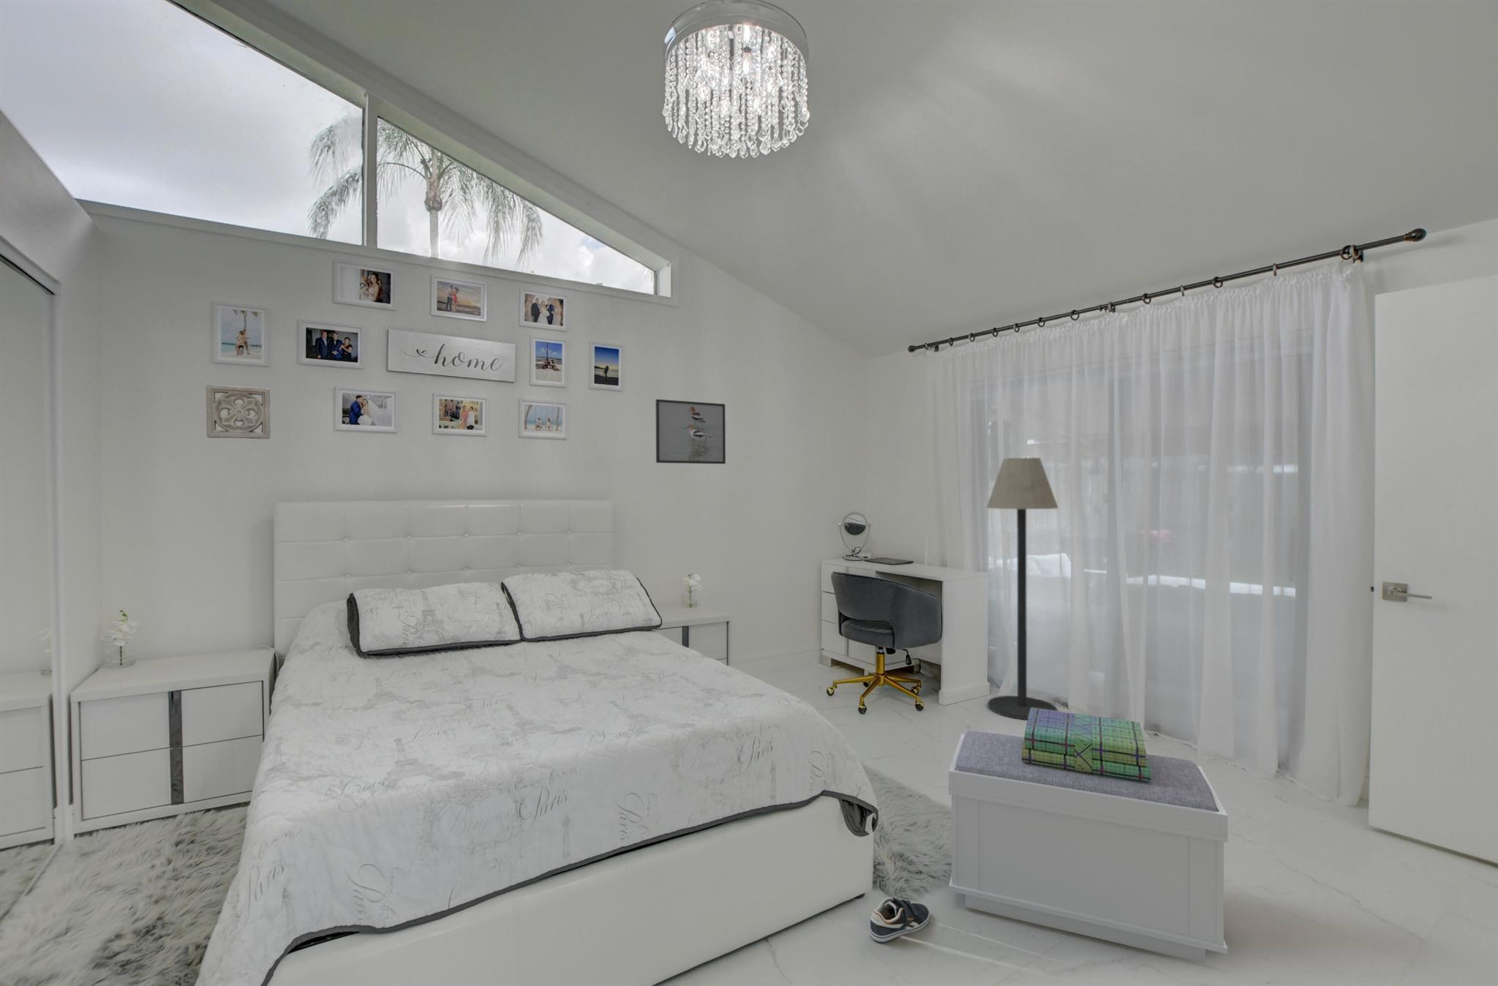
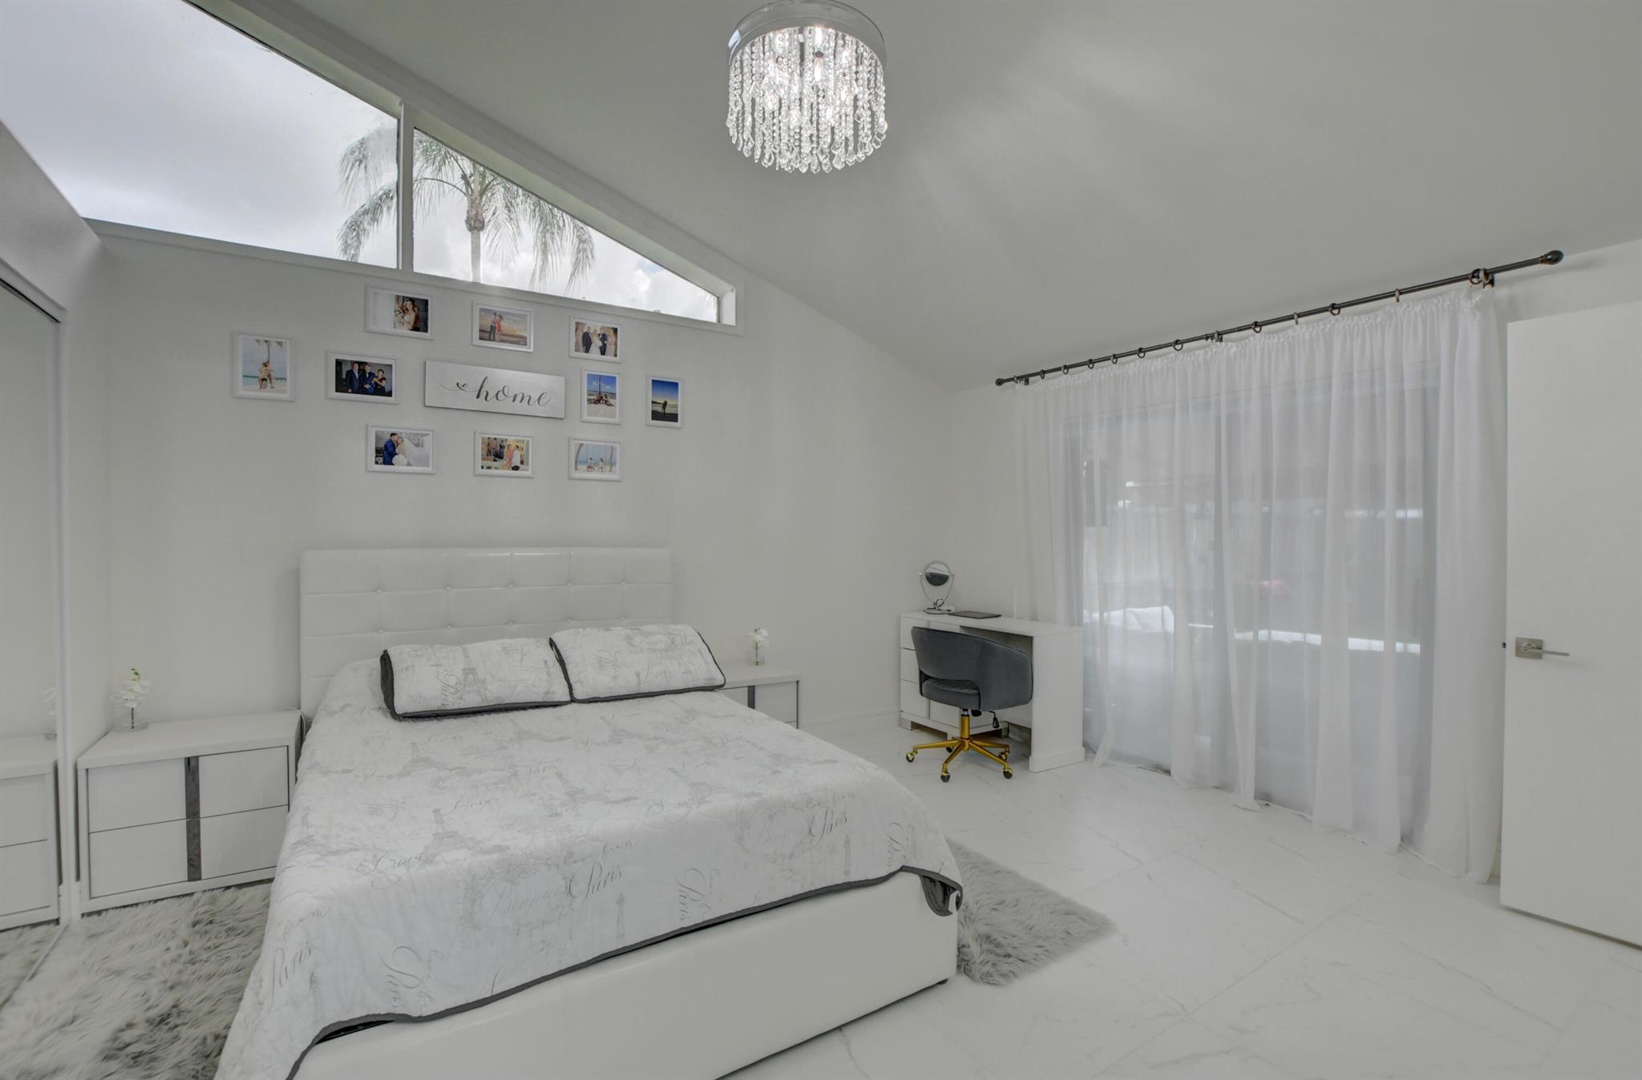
- wall ornament [206,384,272,440]
- sneaker [870,897,930,943]
- stack of books [1022,708,1152,782]
- floor lamp [985,457,1059,721]
- bench [948,731,1229,964]
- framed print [654,398,726,464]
